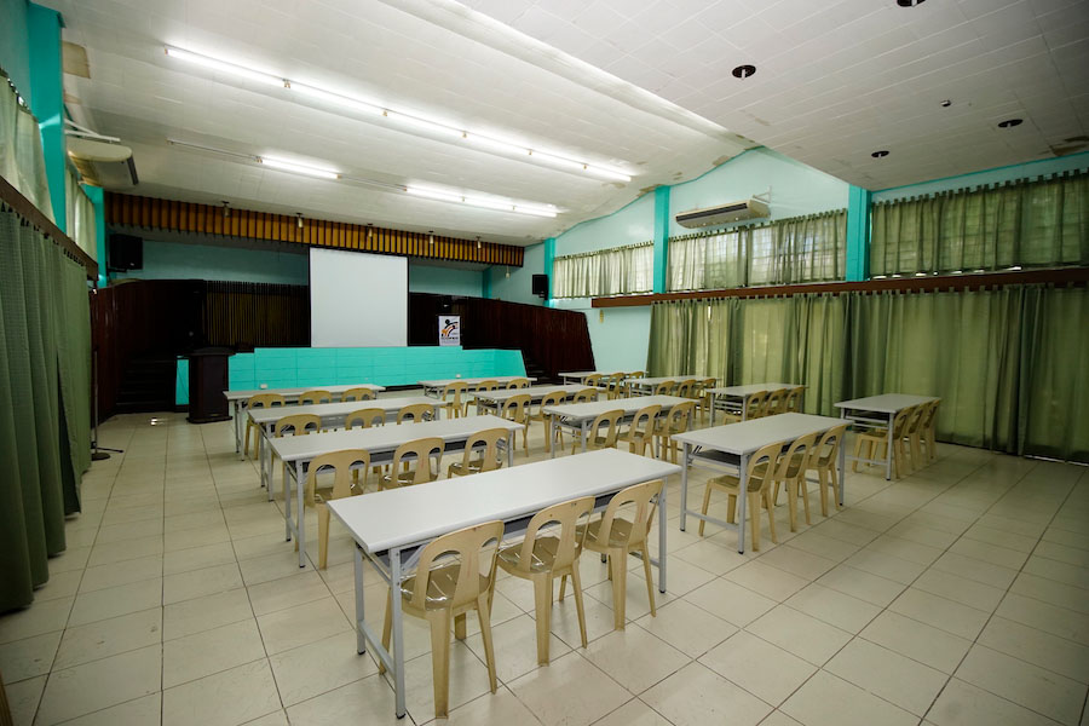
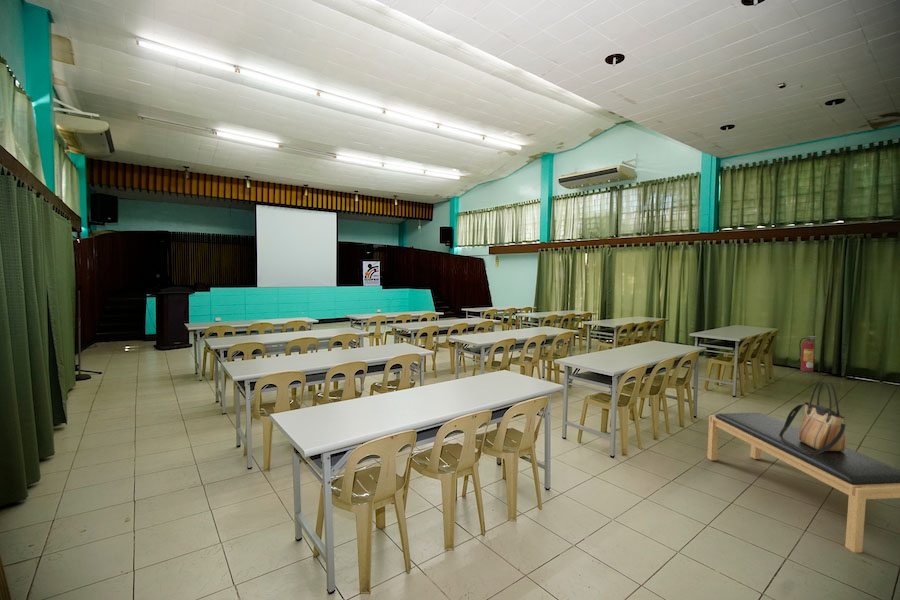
+ bench [706,412,900,554]
+ tote bag [779,380,848,454]
+ fire extinguisher [797,335,818,373]
